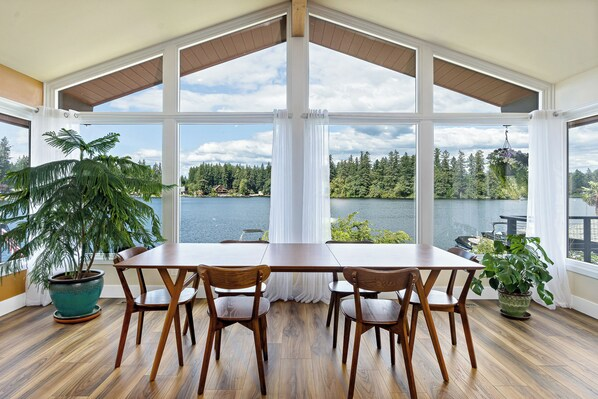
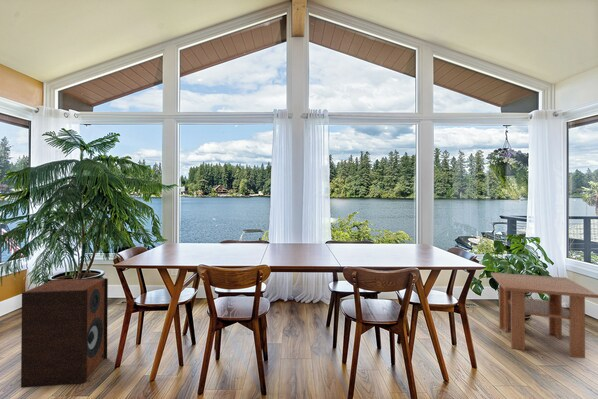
+ coffee table [490,272,598,359]
+ speaker [20,277,109,389]
